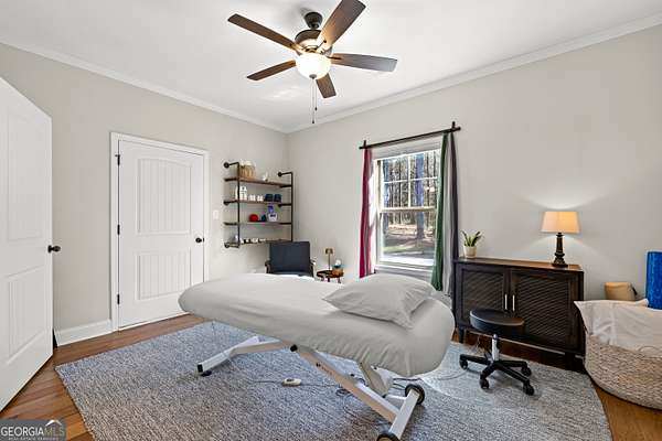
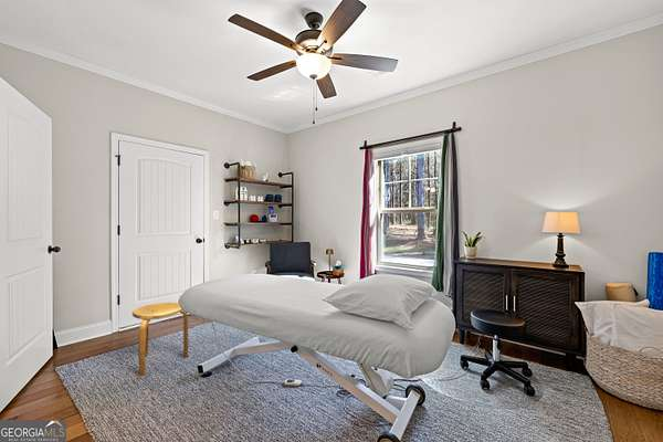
+ stool [131,302,189,377]
